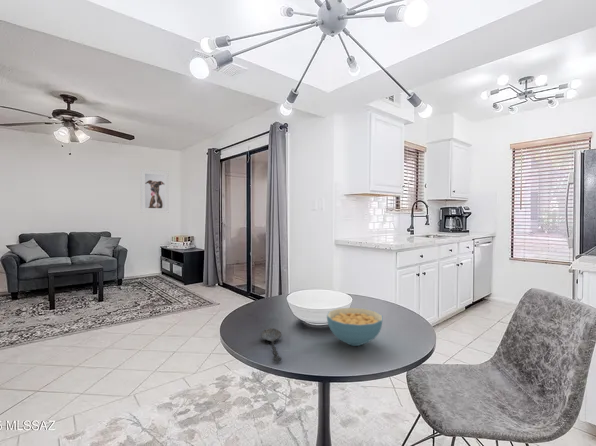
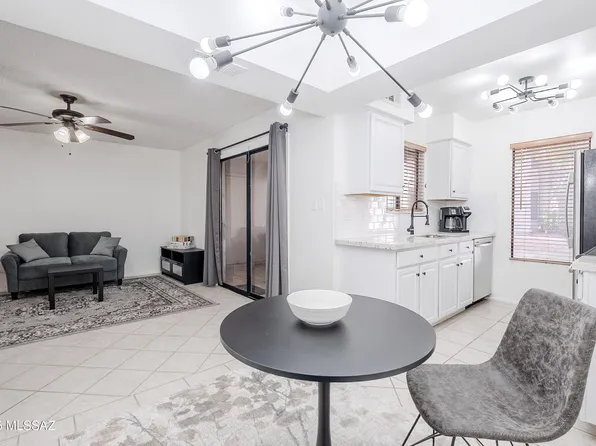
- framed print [139,168,170,213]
- cereal bowl [326,307,383,347]
- spoon [260,327,283,363]
